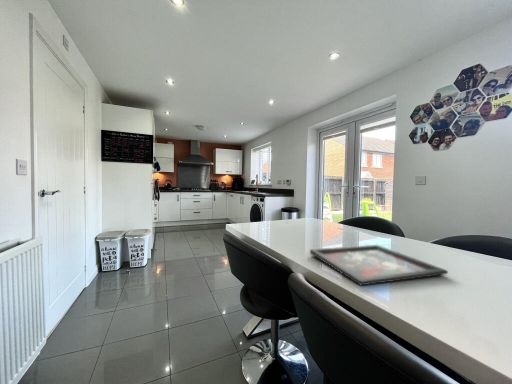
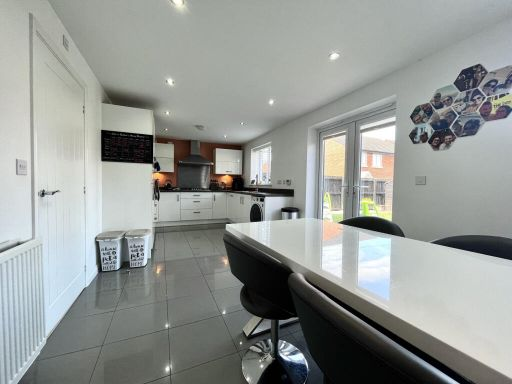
- decorative tray [309,244,449,286]
